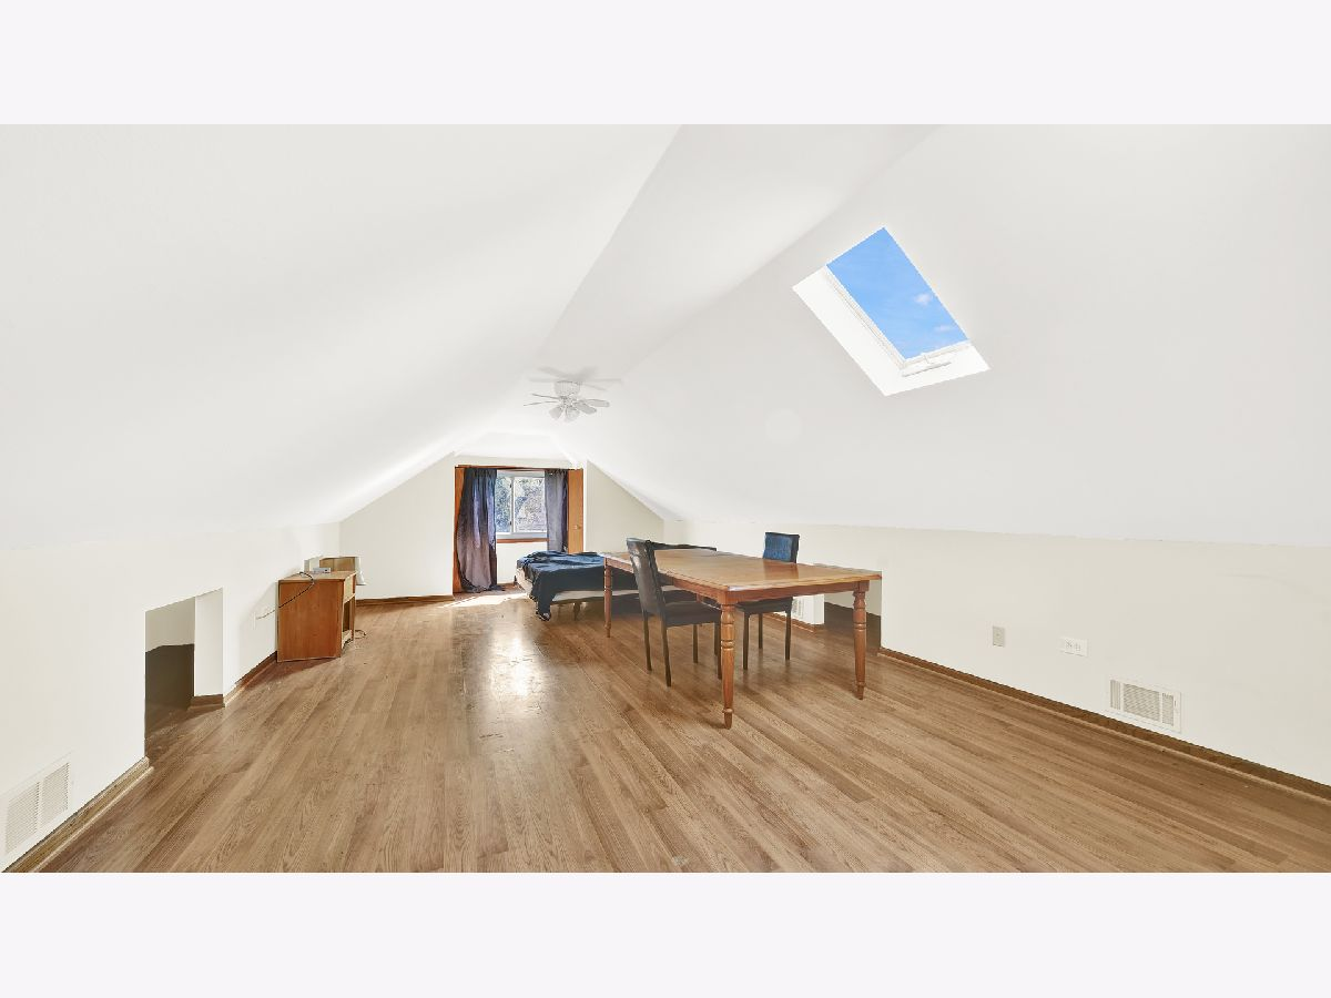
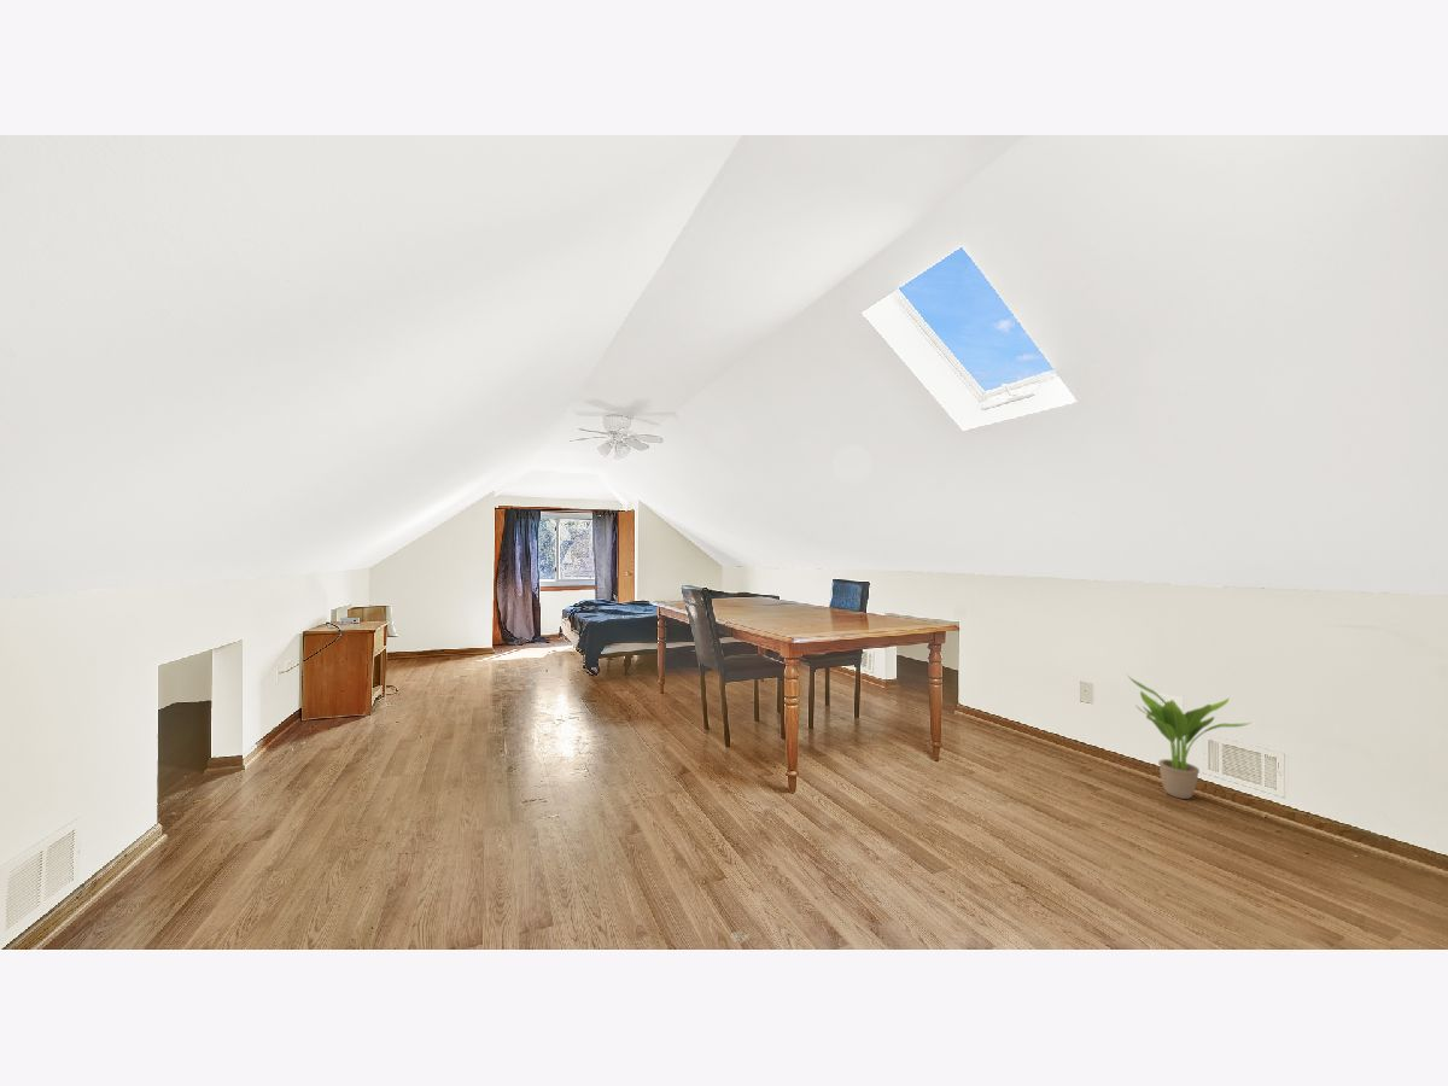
+ potted plant [1126,673,1254,800]
